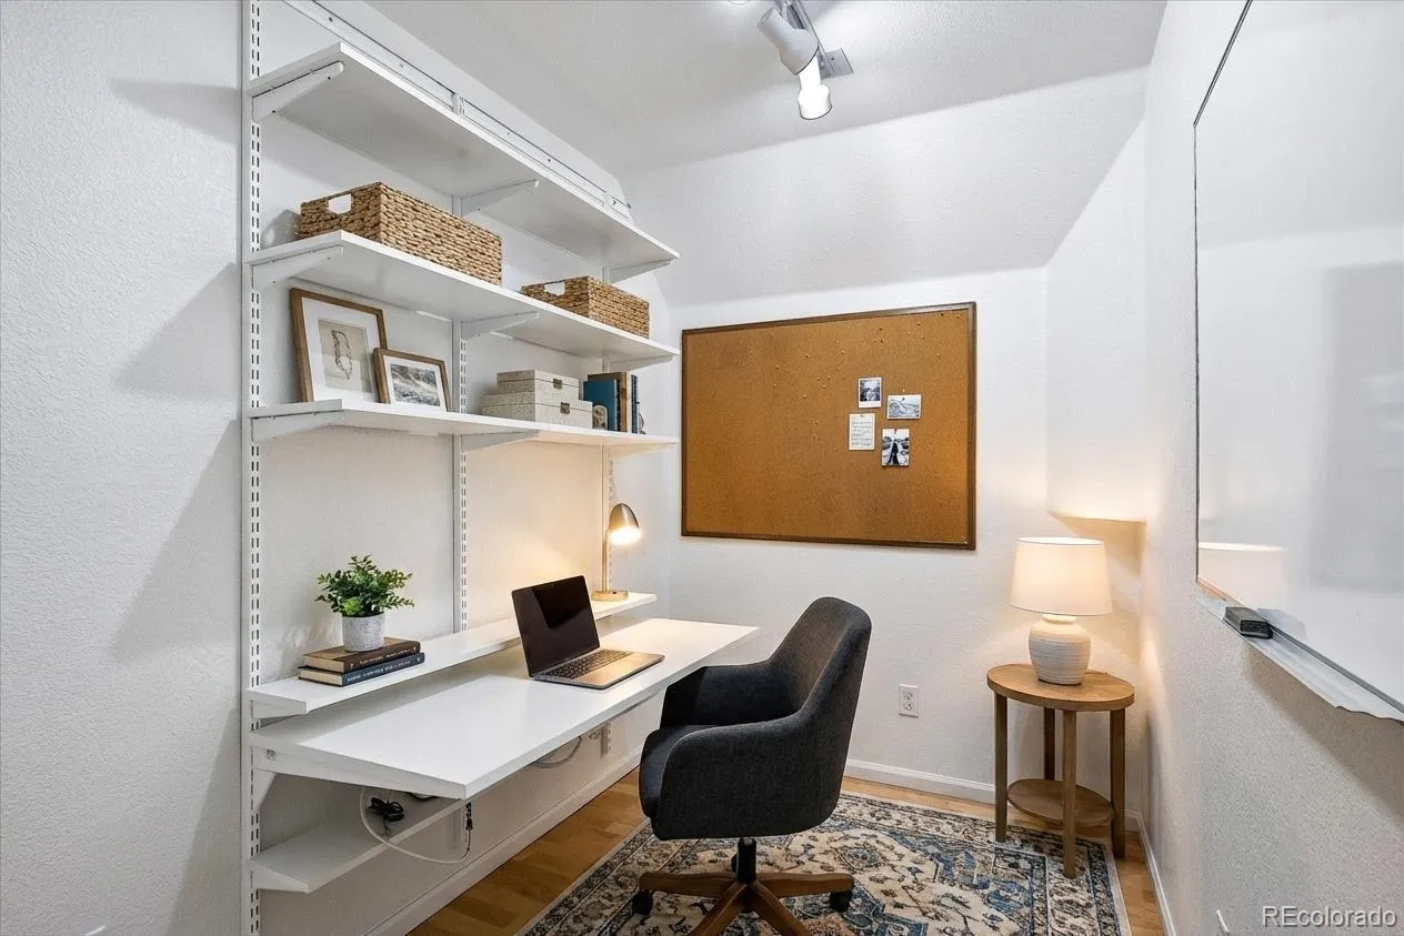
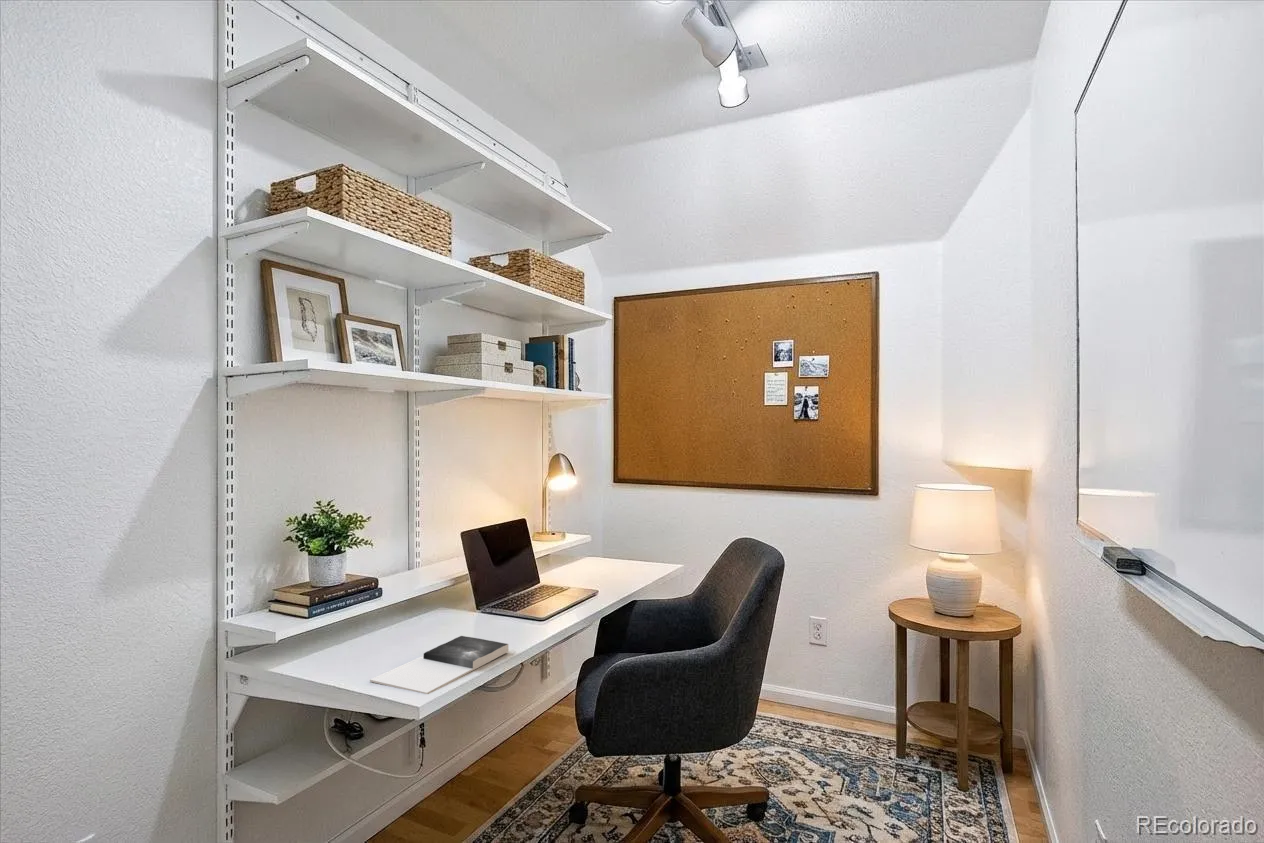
+ book [369,635,509,695]
